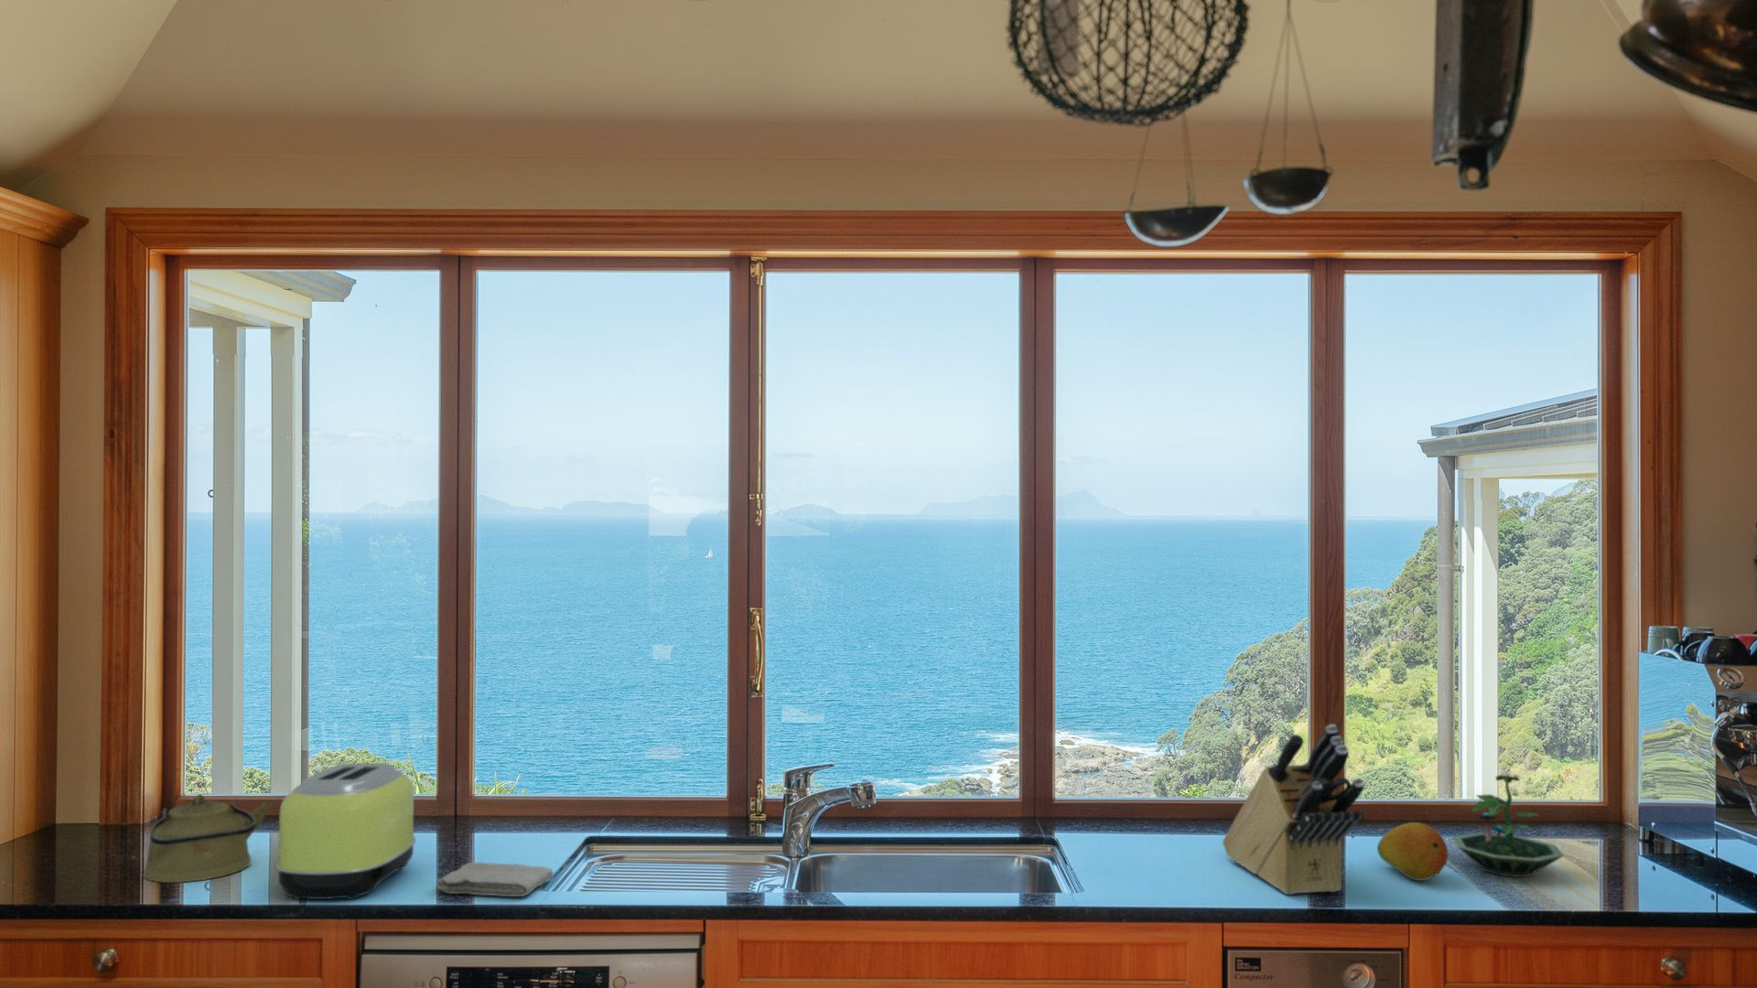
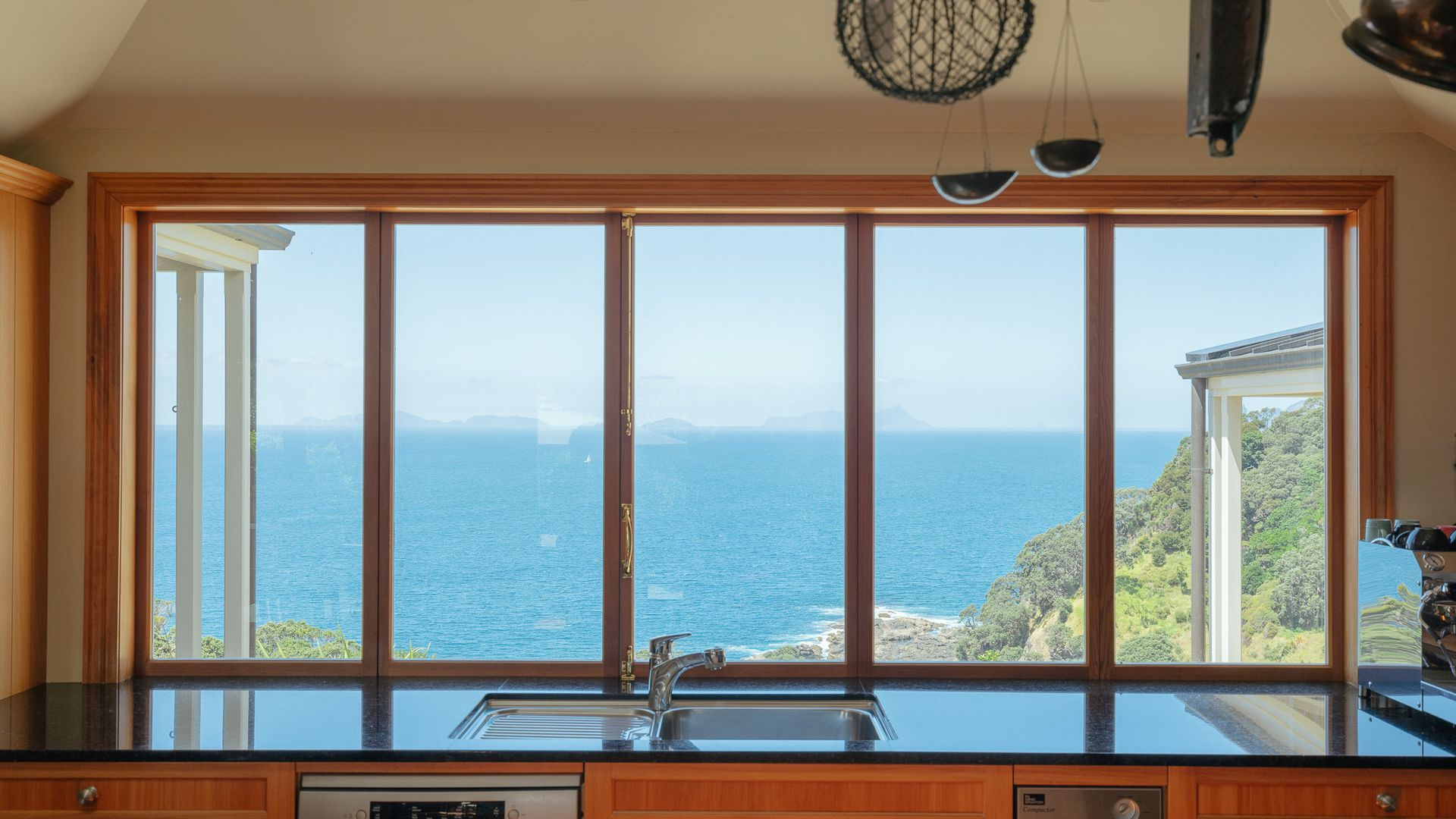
- toaster [274,762,418,900]
- washcloth [436,861,554,898]
- knife block [1221,724,1365,895]
- fruit [1377,822,1448,882]
- kettle [142,793,274,884]
- terrarium [1452,773,1565,878]
